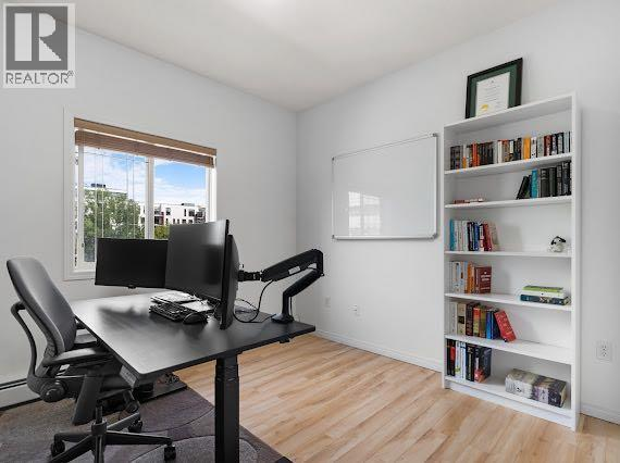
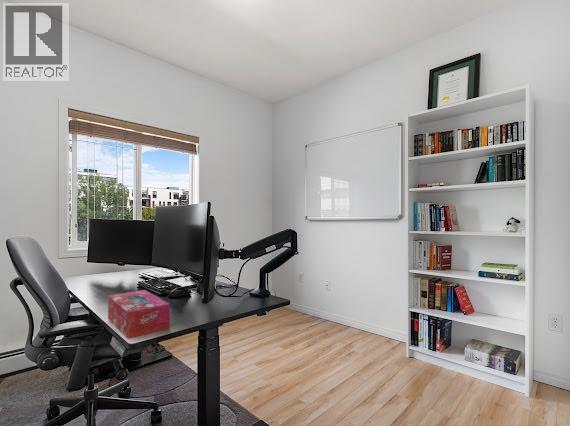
+ tissue box [107,289,171,340]
